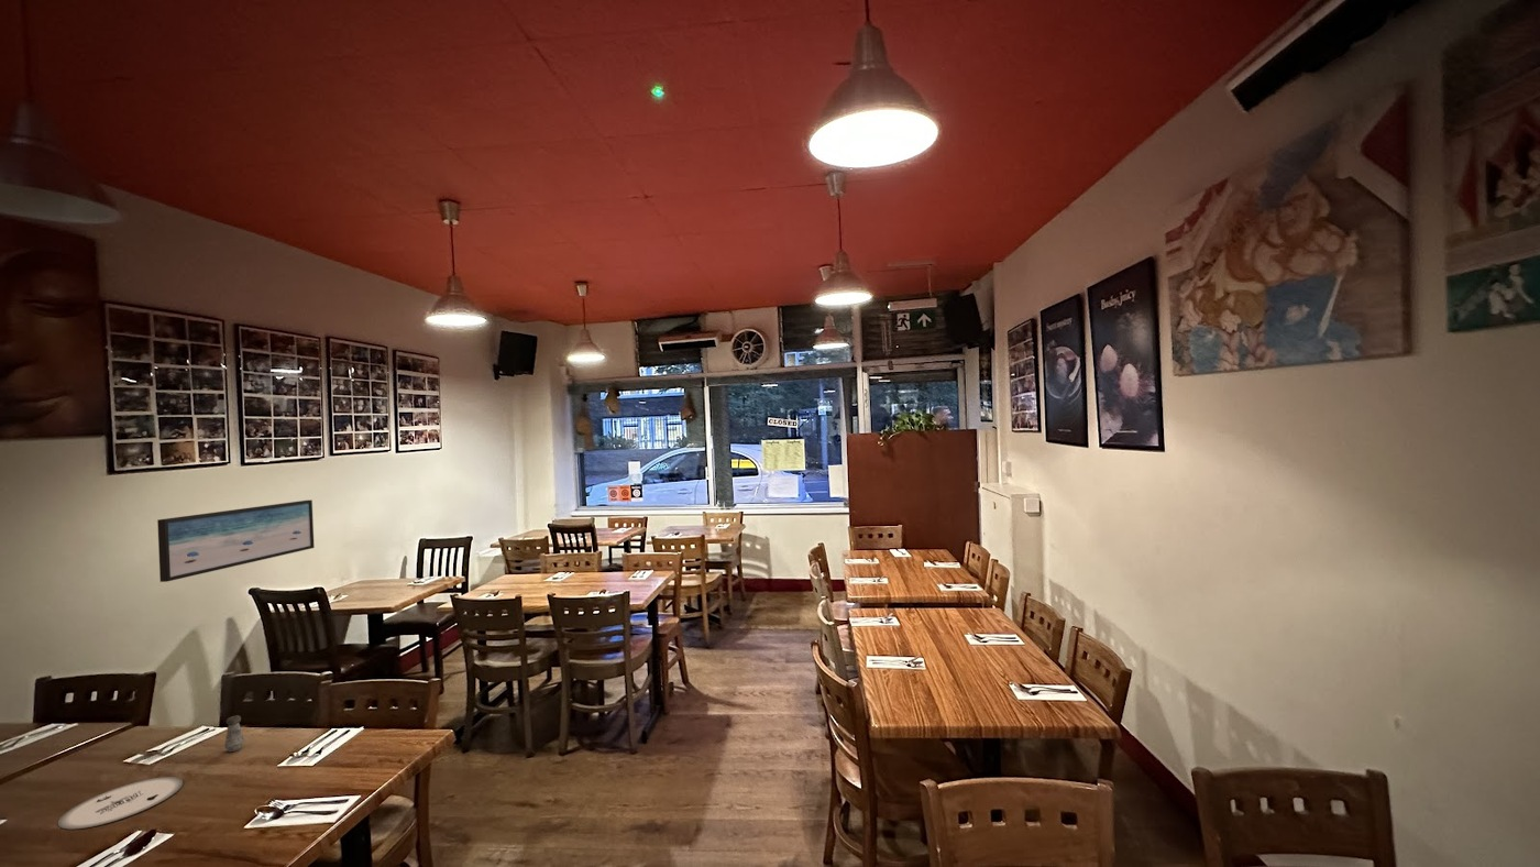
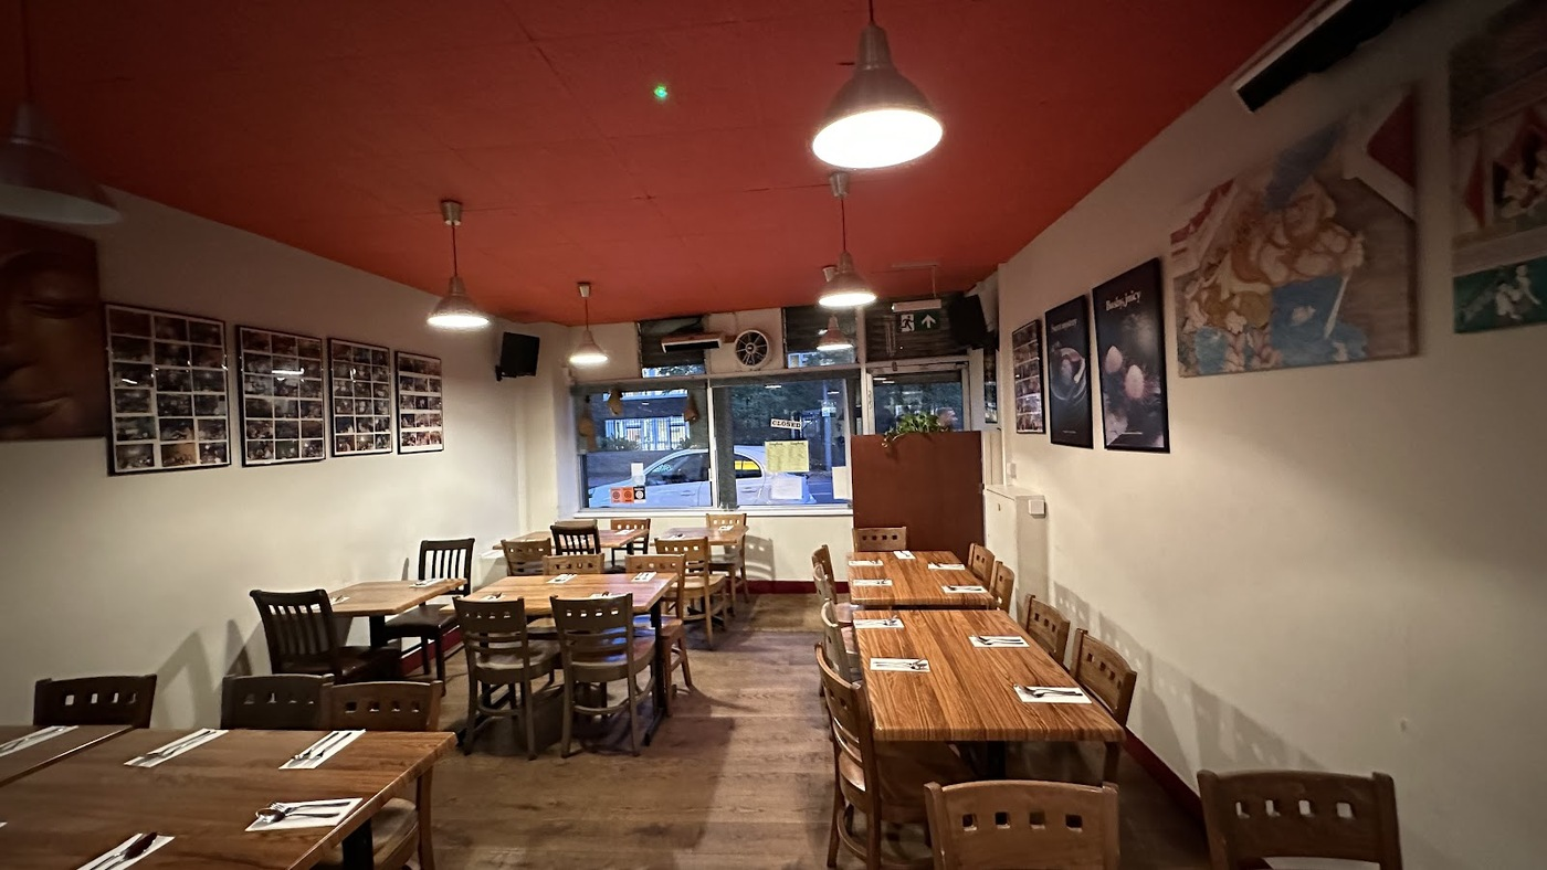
- plate [57,776,184,831]
- wall art [156,498,316,583]
- salt shaker [223,714,245,753]
